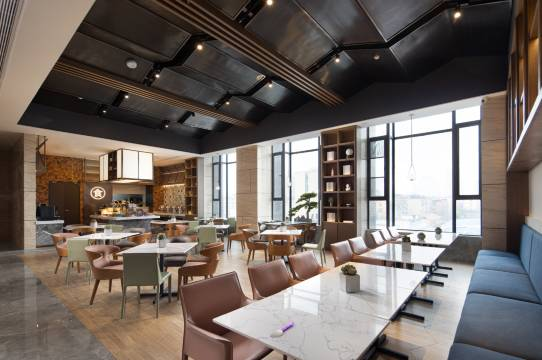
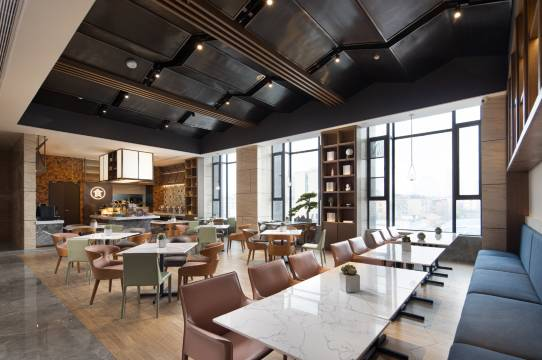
- spoon [270,321,295,339]
